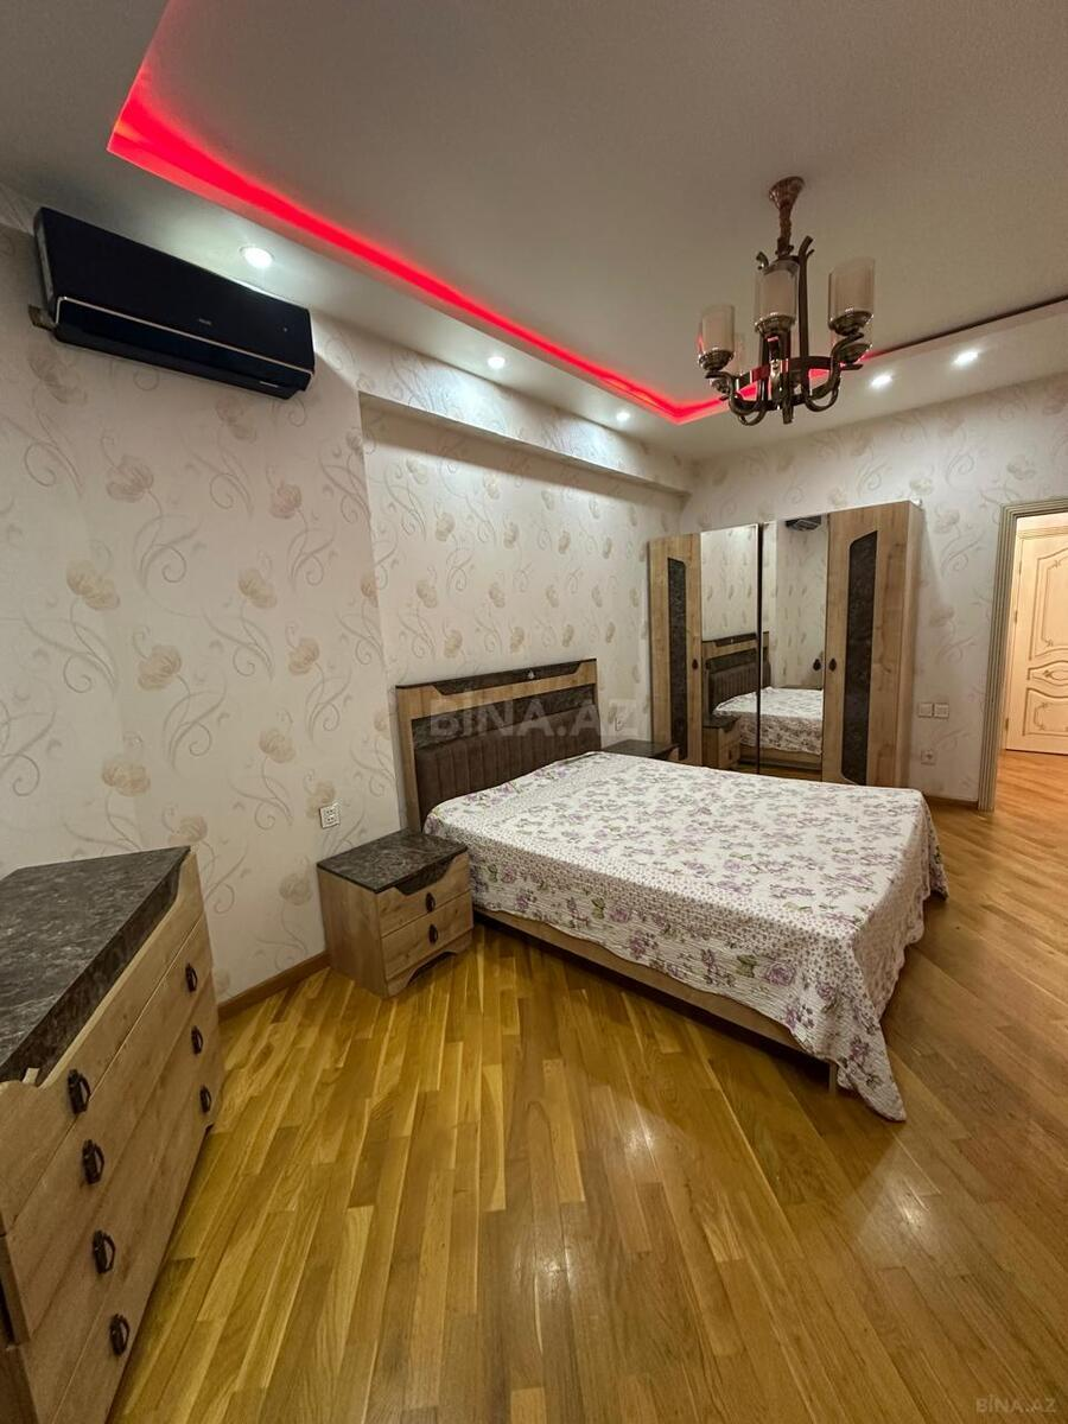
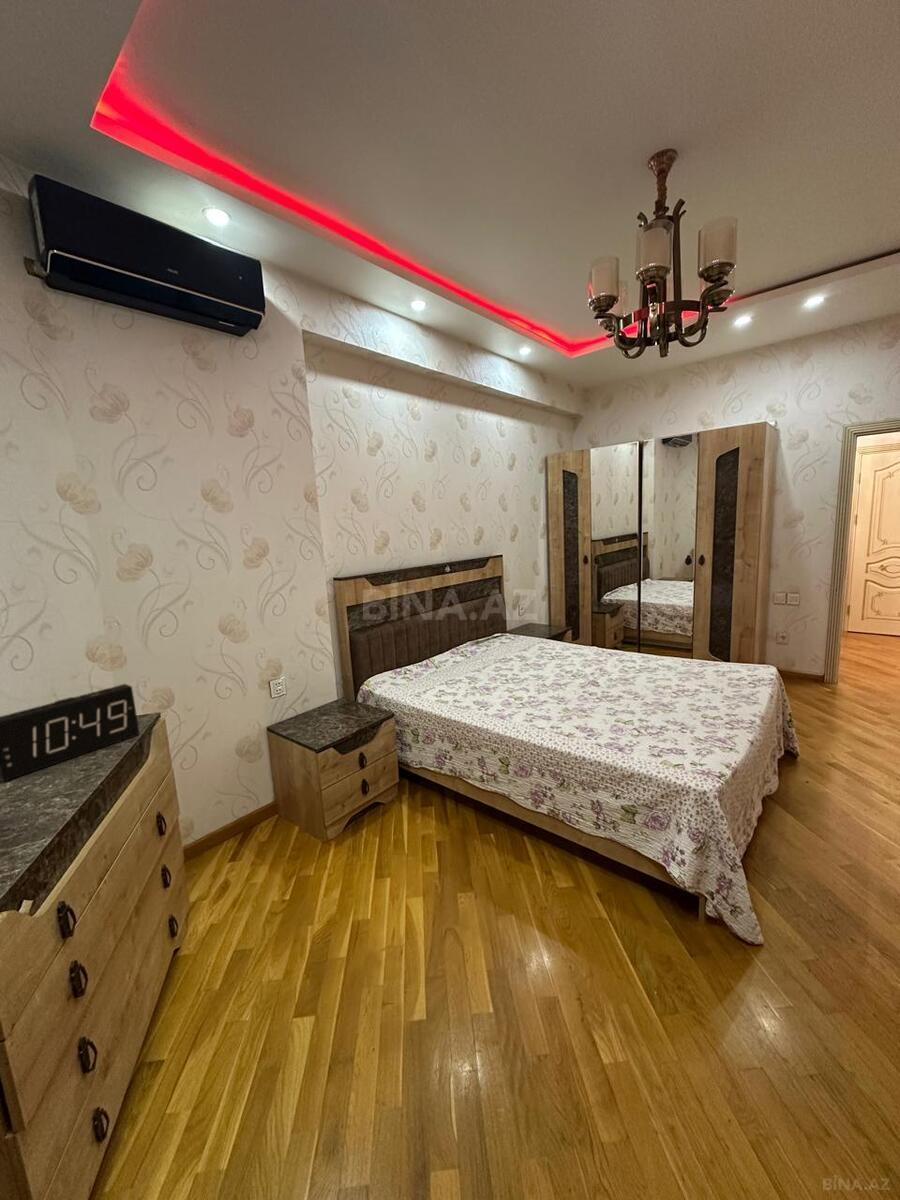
+ alarm clock [0,683,141,782]
